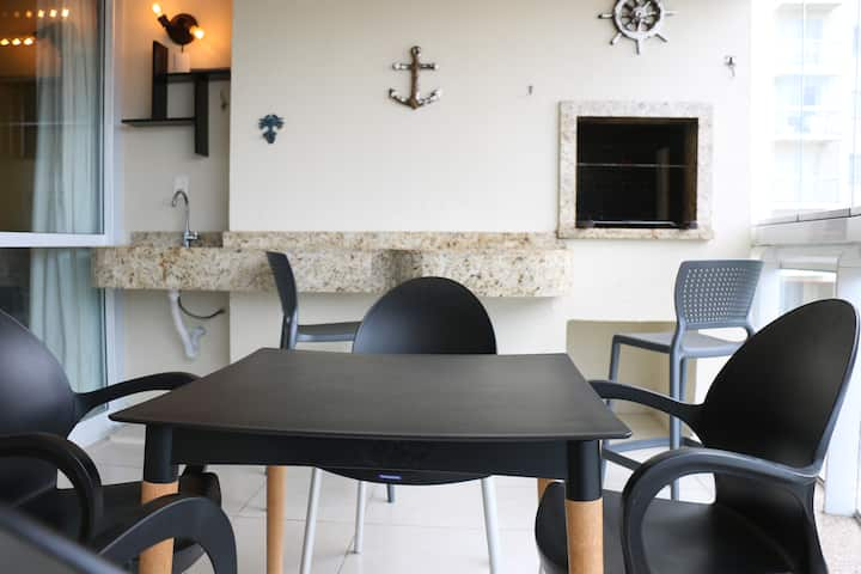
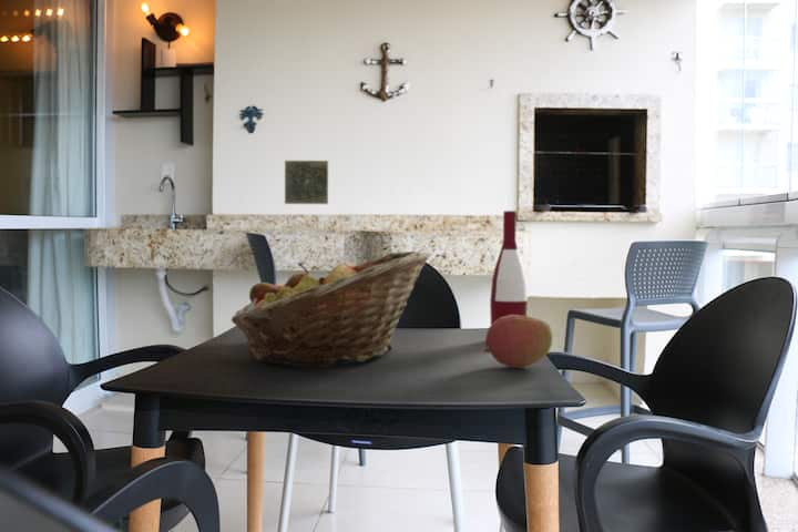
+ alcohol [489,209,529,326]
+ fruit [483,315,554,369]
+ decorative tile [284,160,329,205]
+ fruit basket [231,250,433,368]
